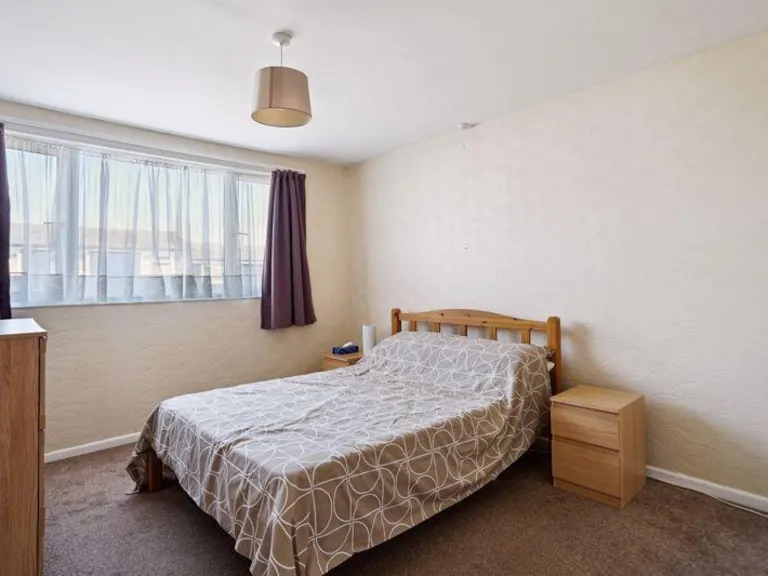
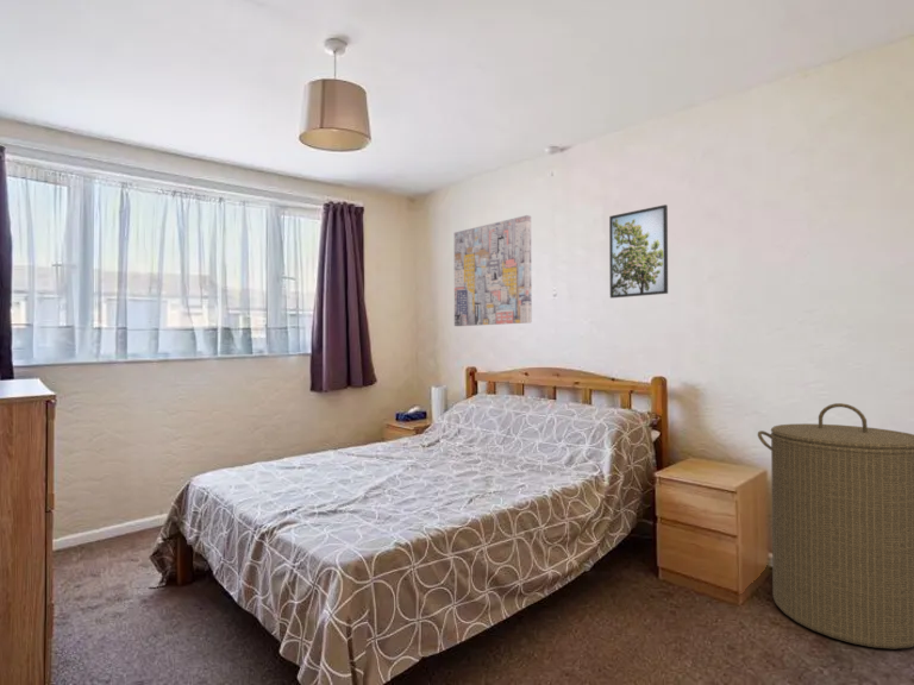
+ wall art [453,214,533,327]
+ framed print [608,203,669,300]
+ laundry hamper [757,402,914,651]
